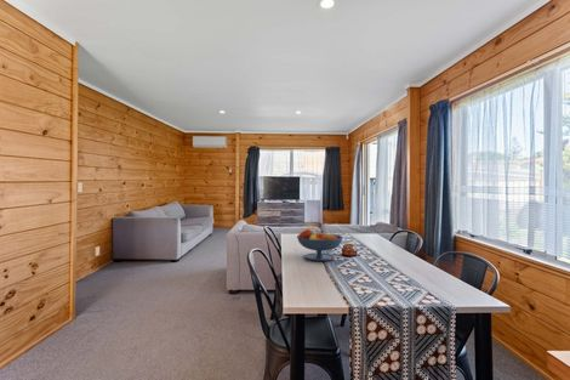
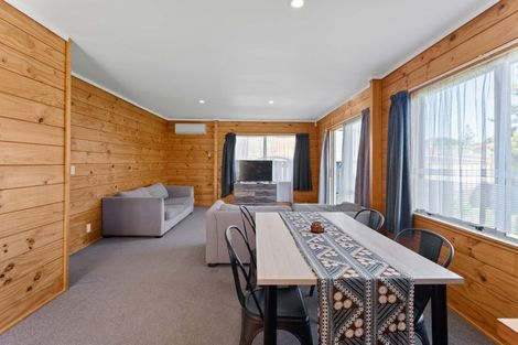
- fruit bowl [296,228,344,262]
